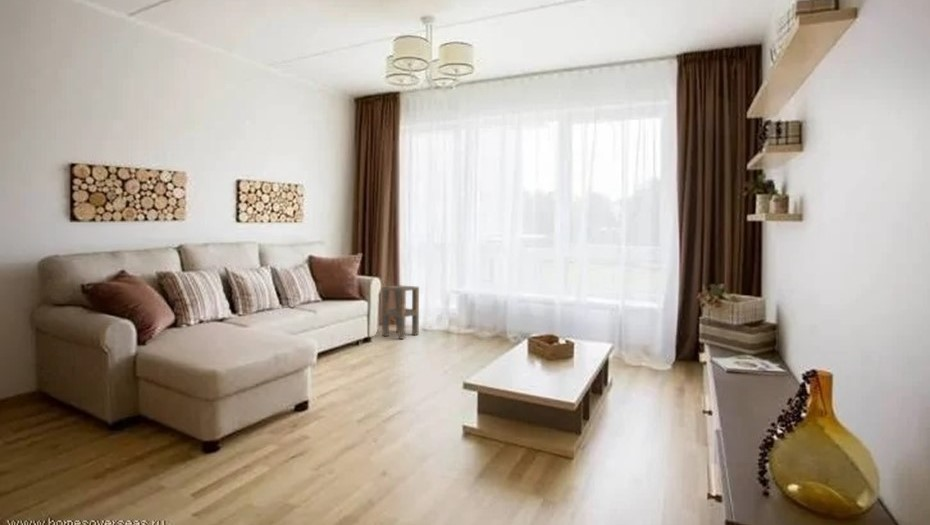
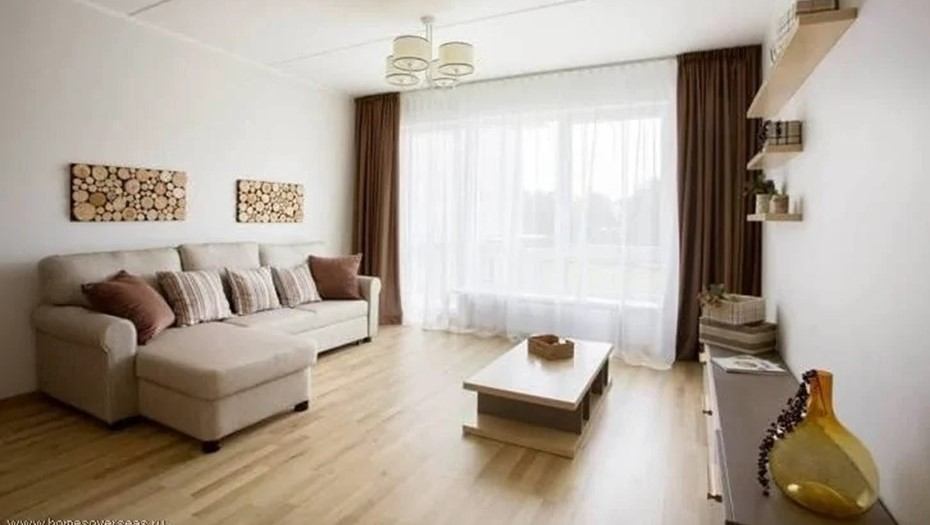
- side table [381,284,420,340]
